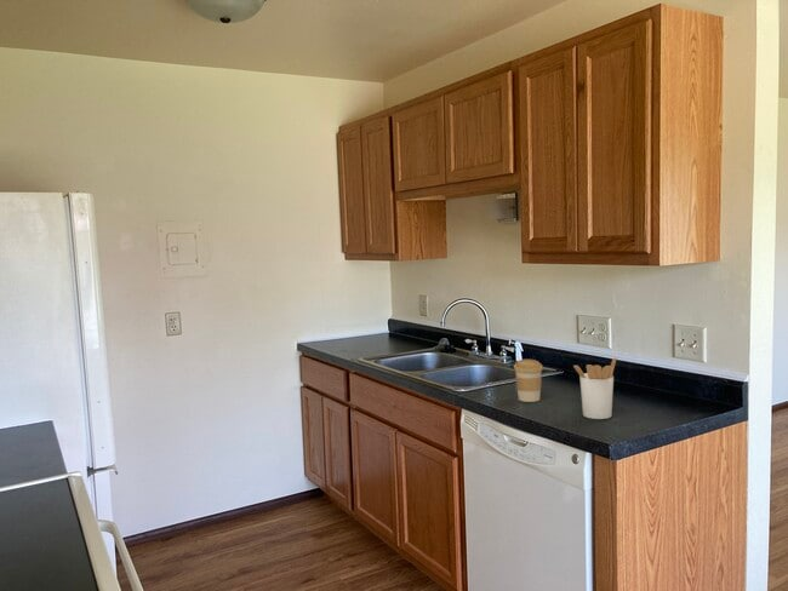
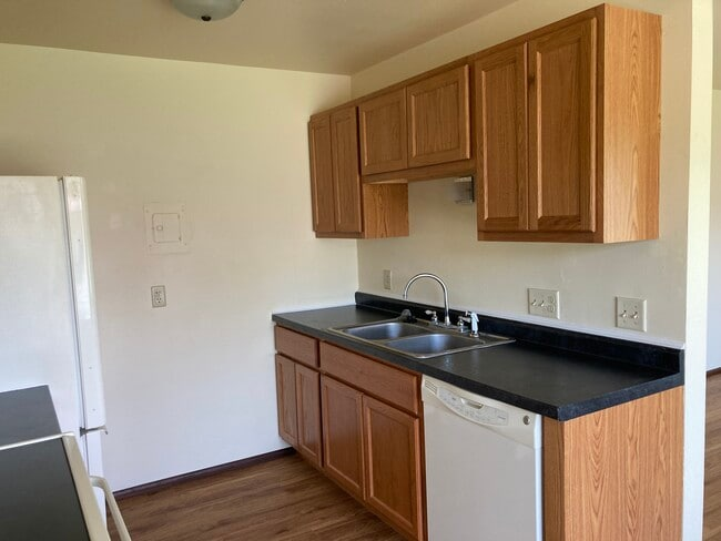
- coffee cup [513,358,544,403]
- utensil holder [572,356,617,420]
